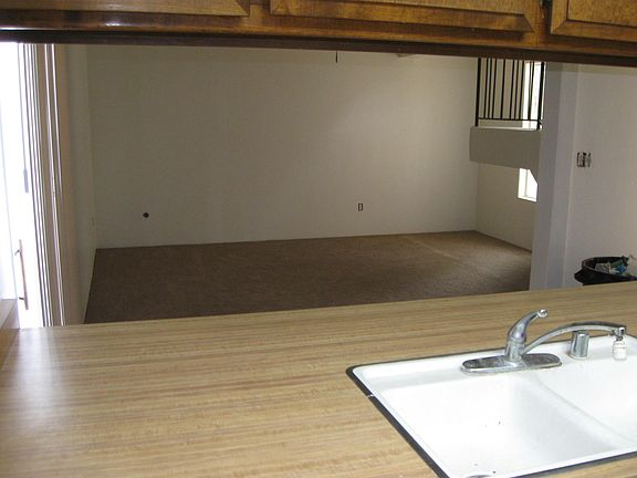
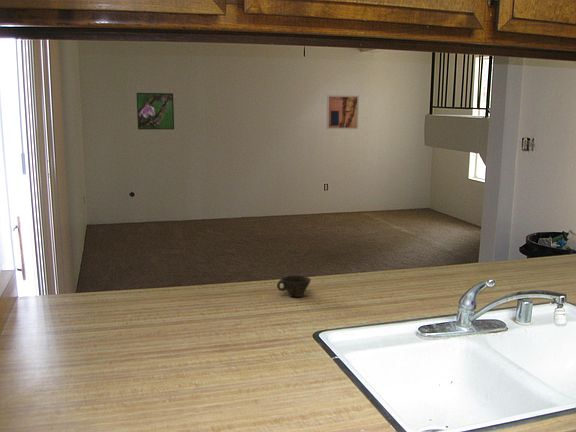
+ cup [276,274,312,298]
+ wall art [325,94,360,130]
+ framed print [136,92,175,130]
